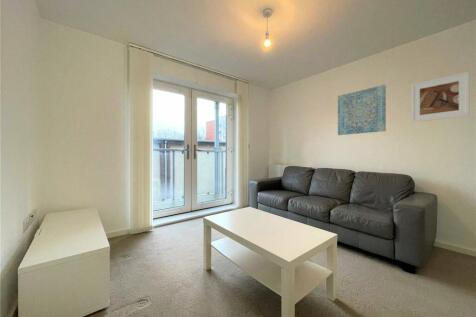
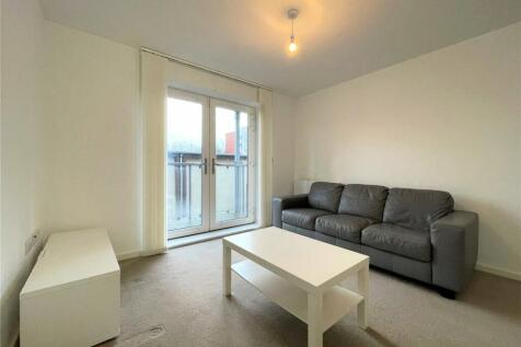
- wall art [337,84,387,136]
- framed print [411,71,471,123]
